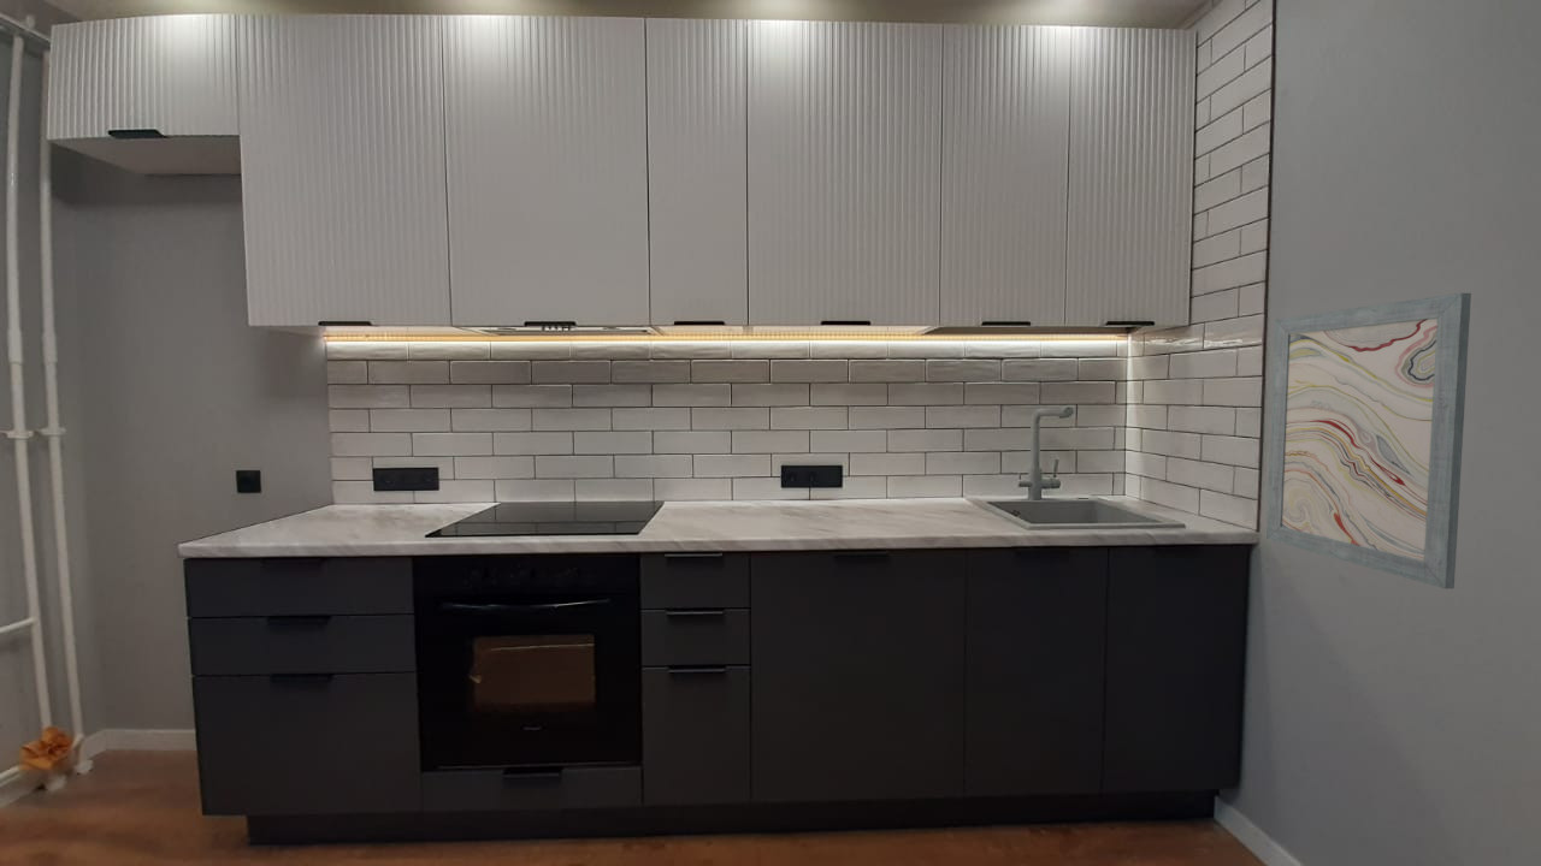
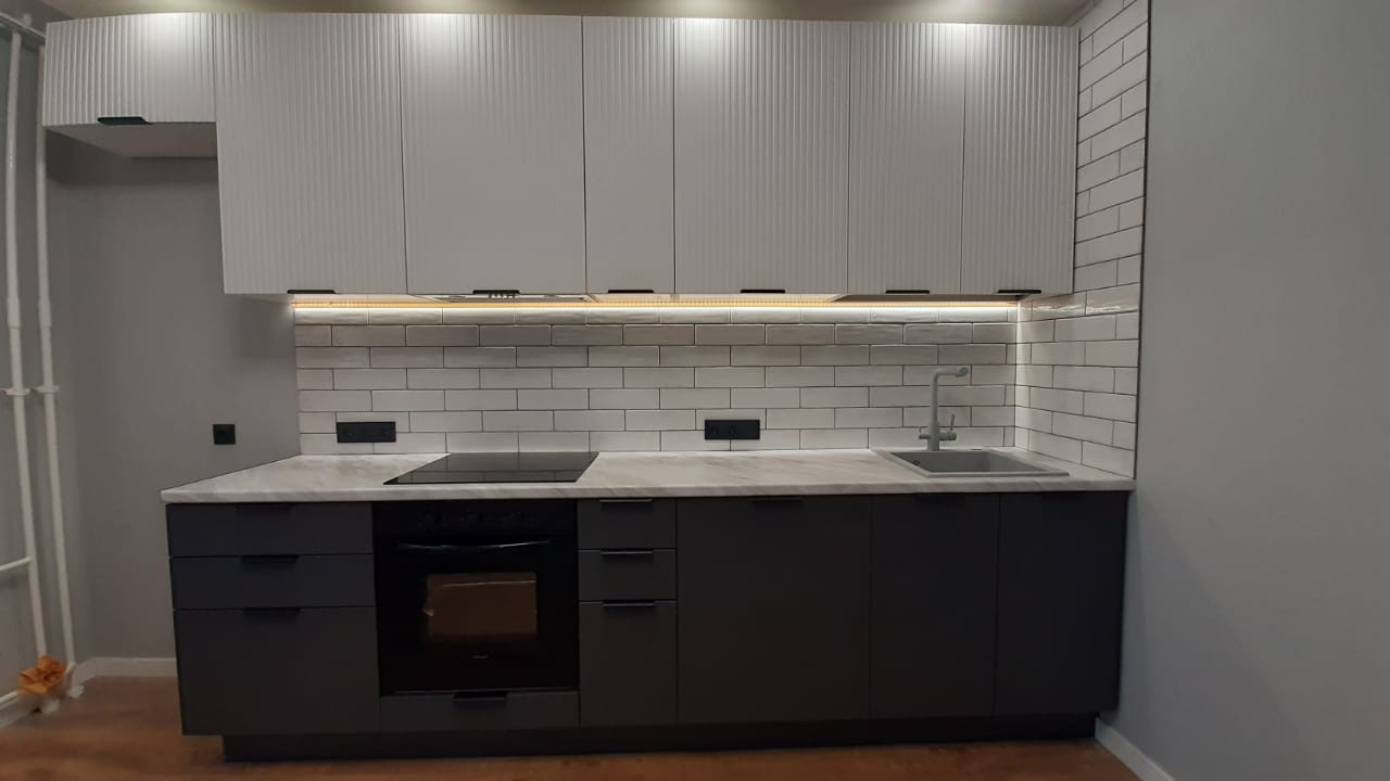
- wall art [1265,292,1472,589]
